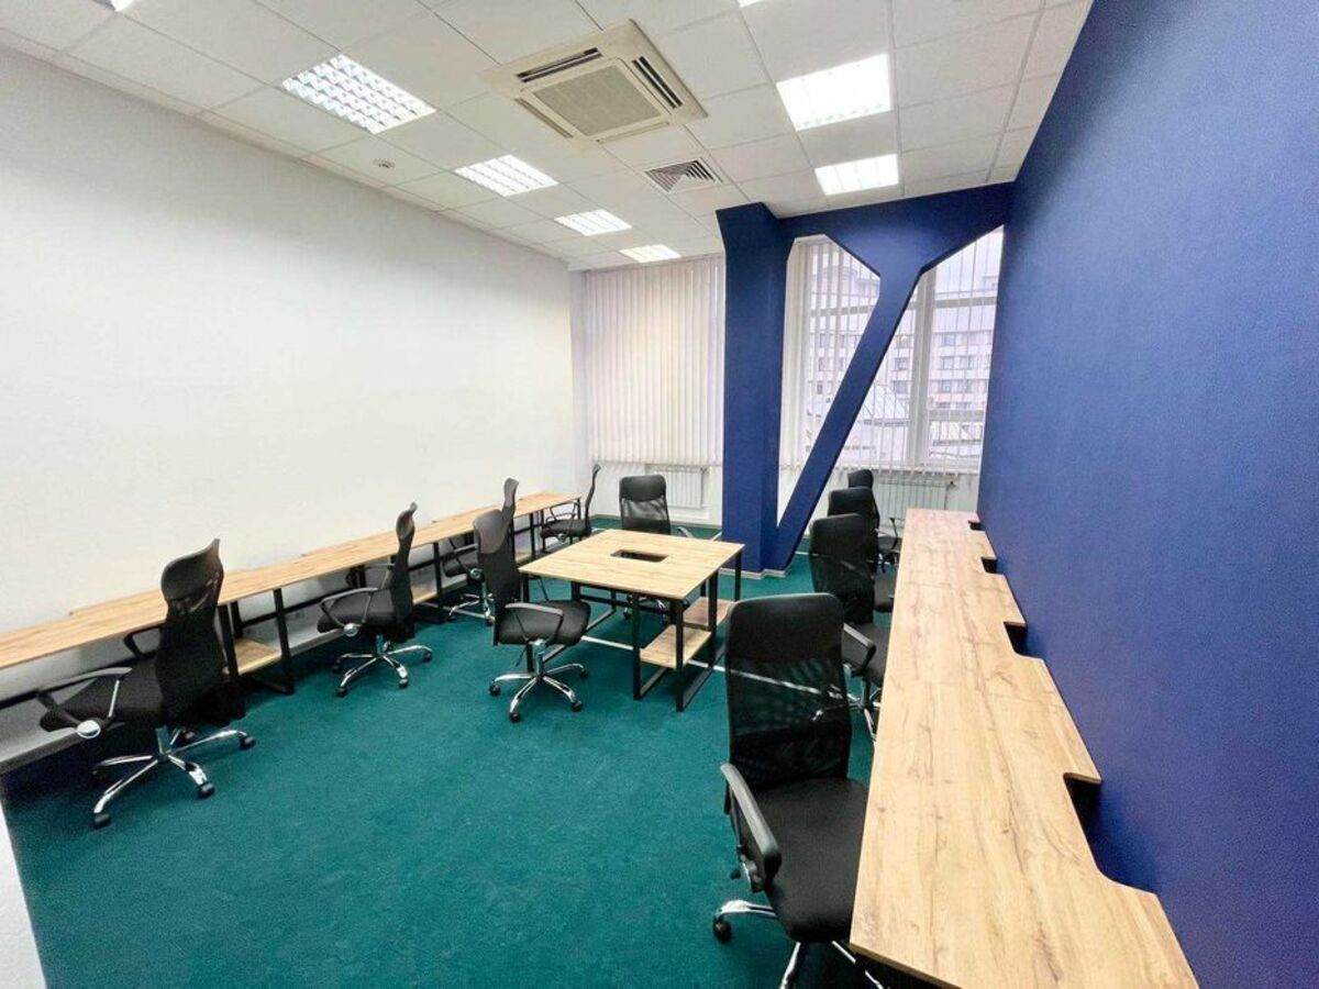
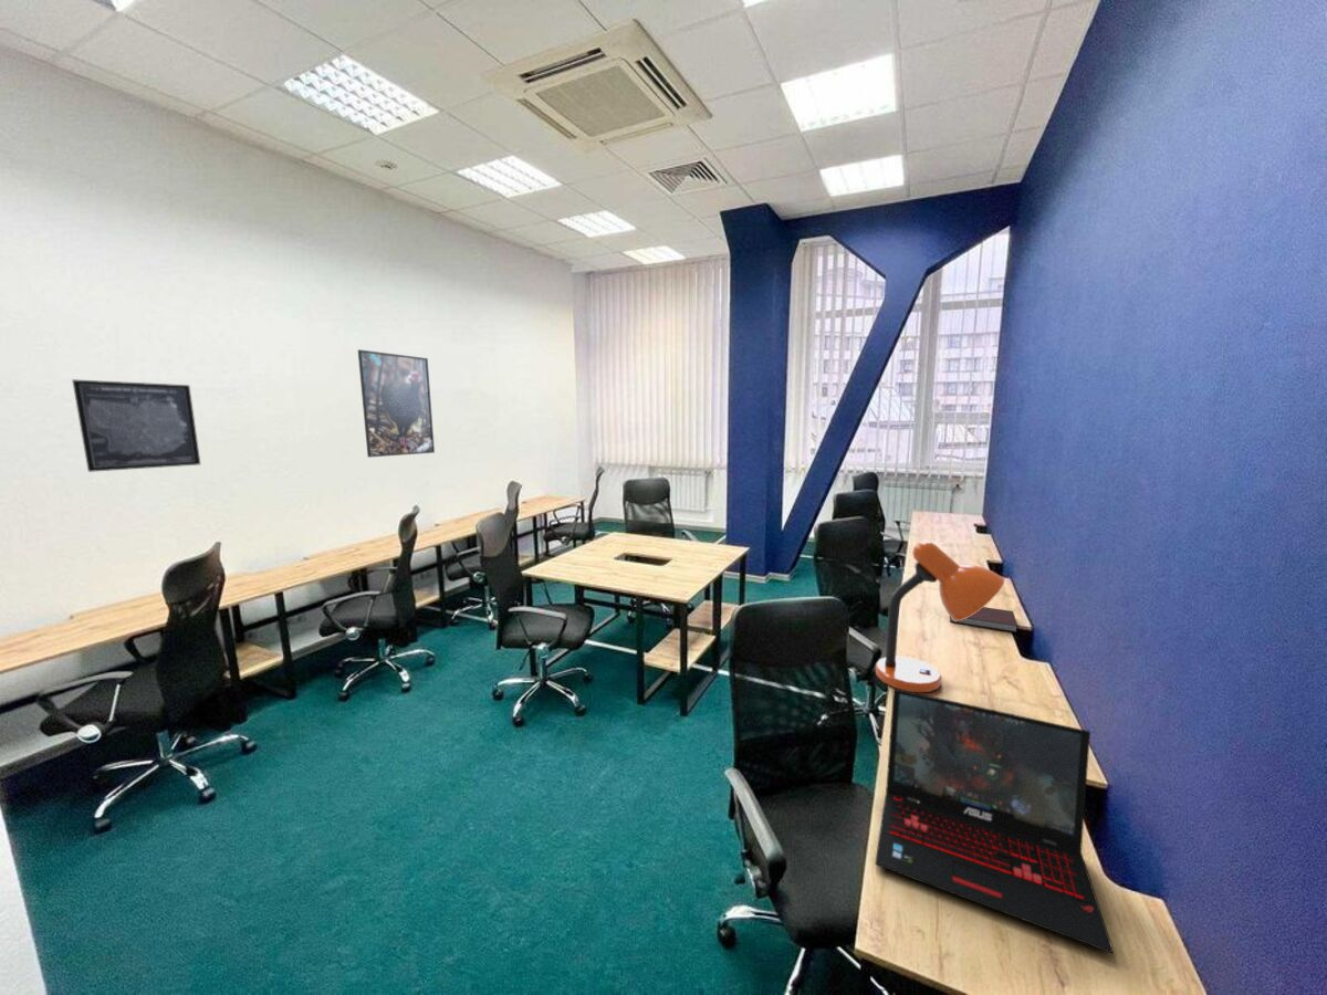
+ notebook [949,606,1018,633]
+ desk lamp [875,541,1005,693]
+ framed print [357,348,436,459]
+ laptop [874,688,1115,955]
+ wall art [71,378,201,473]
